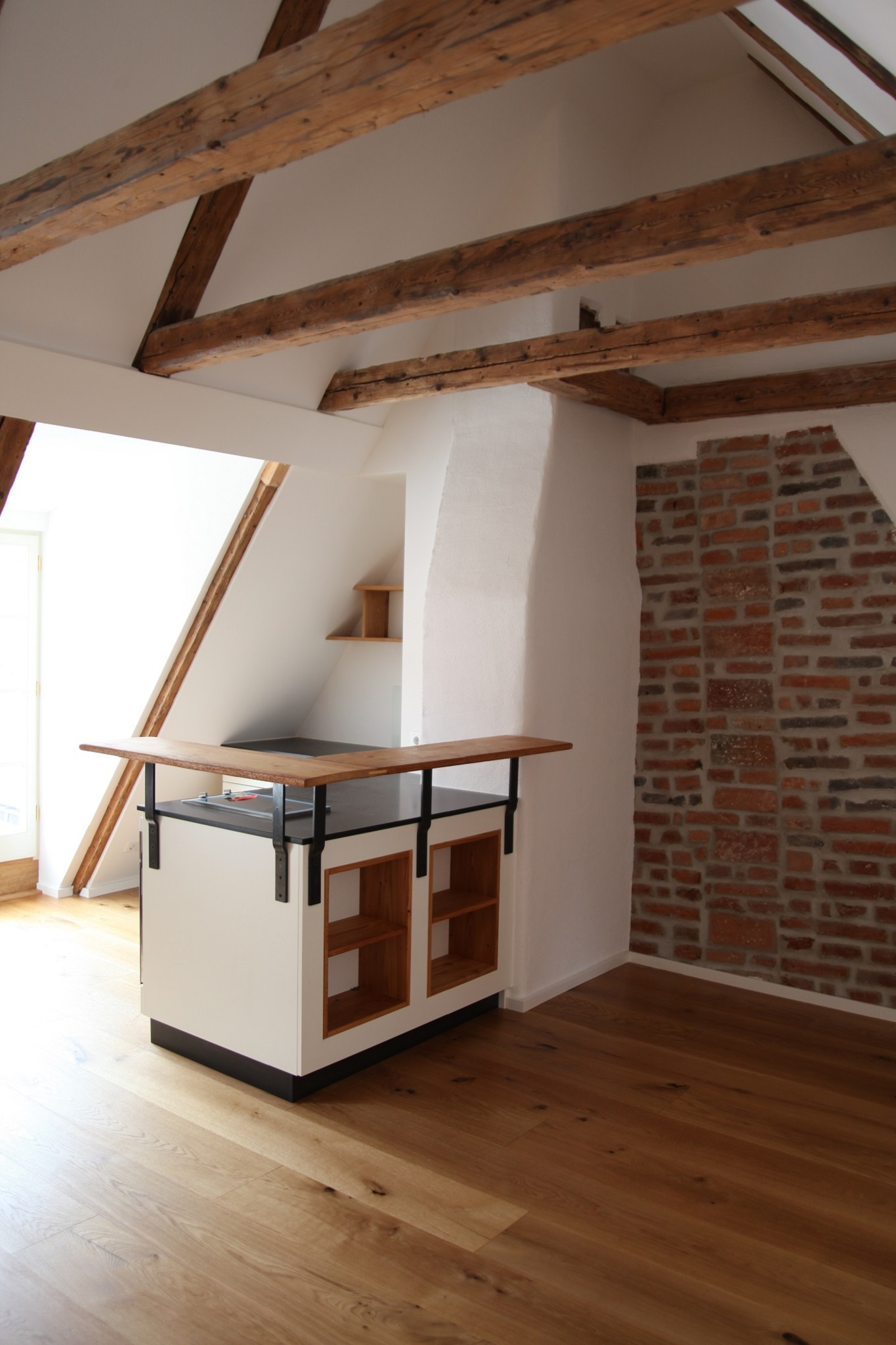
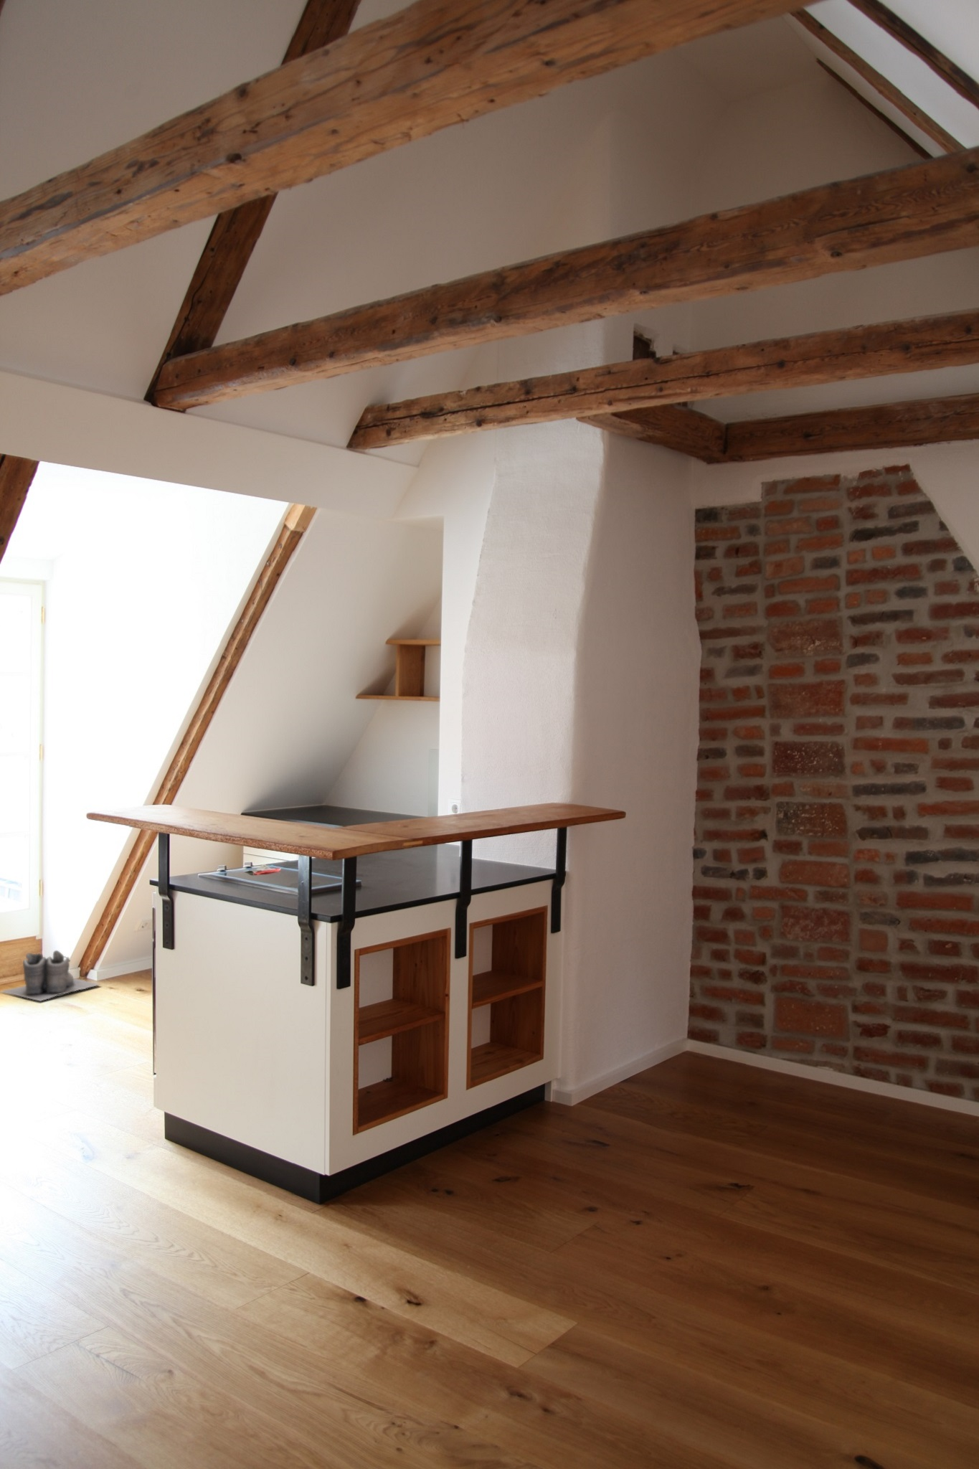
+ boots [0,950,102,1002]
